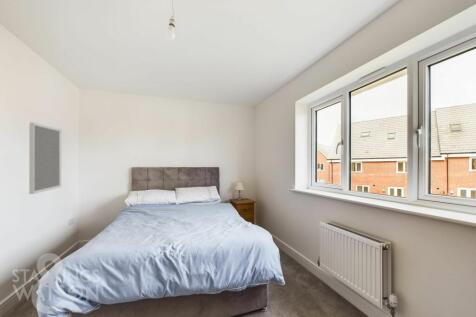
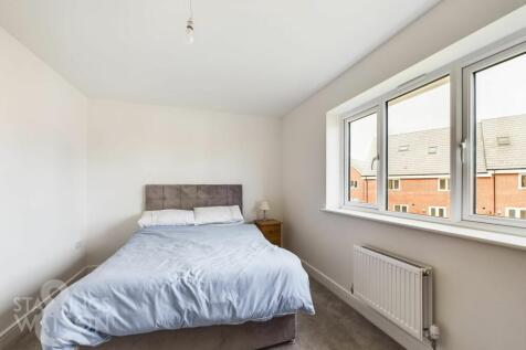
- home mirror [28,121,63,195]
